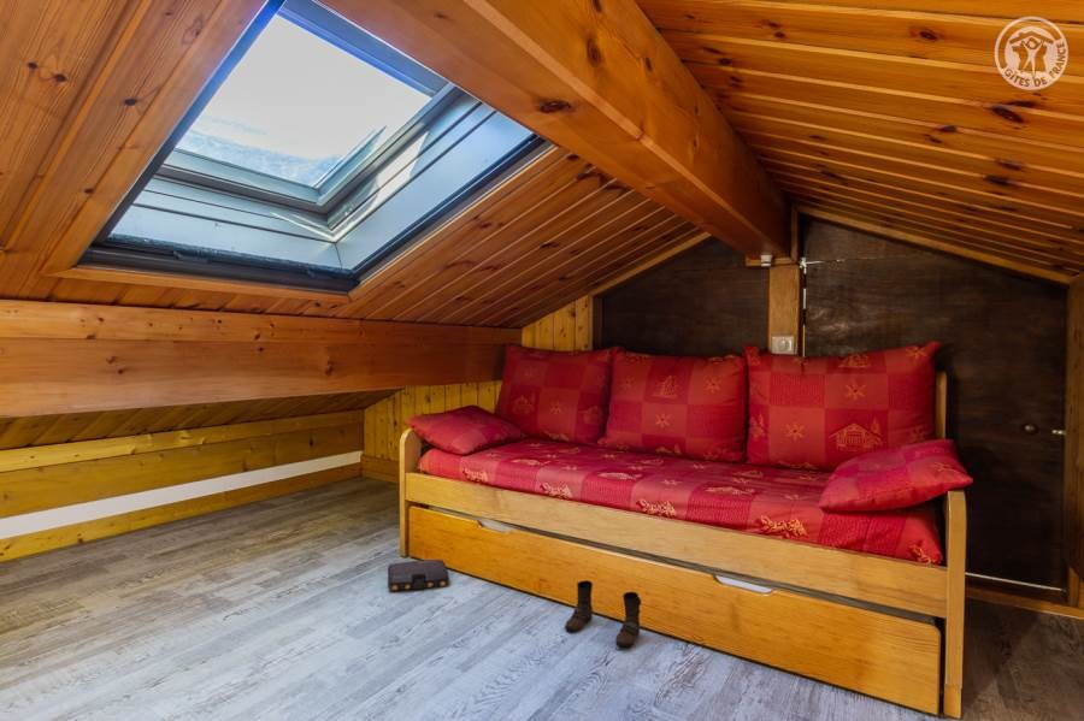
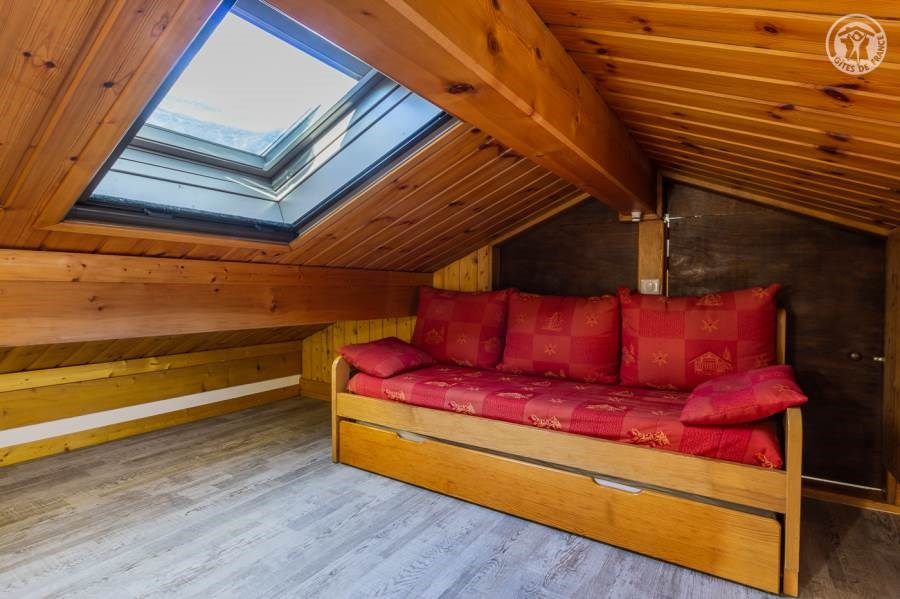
- boots [564,579,642,649]
- bag [387,559,450,592]
